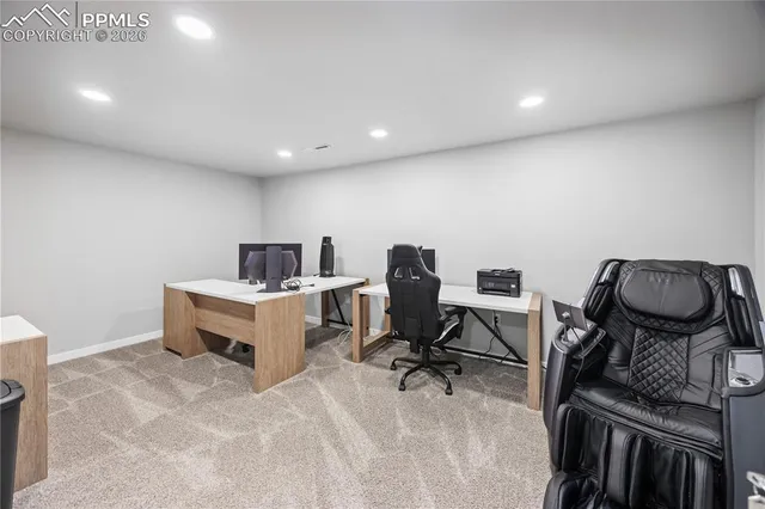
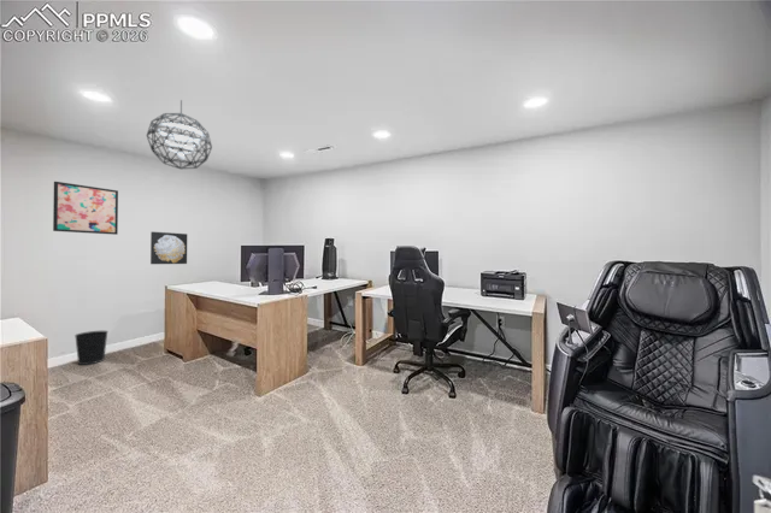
+ pendant light [146,99,213,170]
+ wastebasket [73,330,110,366]
+ wall art [52,181,119,236]
+ wall art [149,231,188,265]
